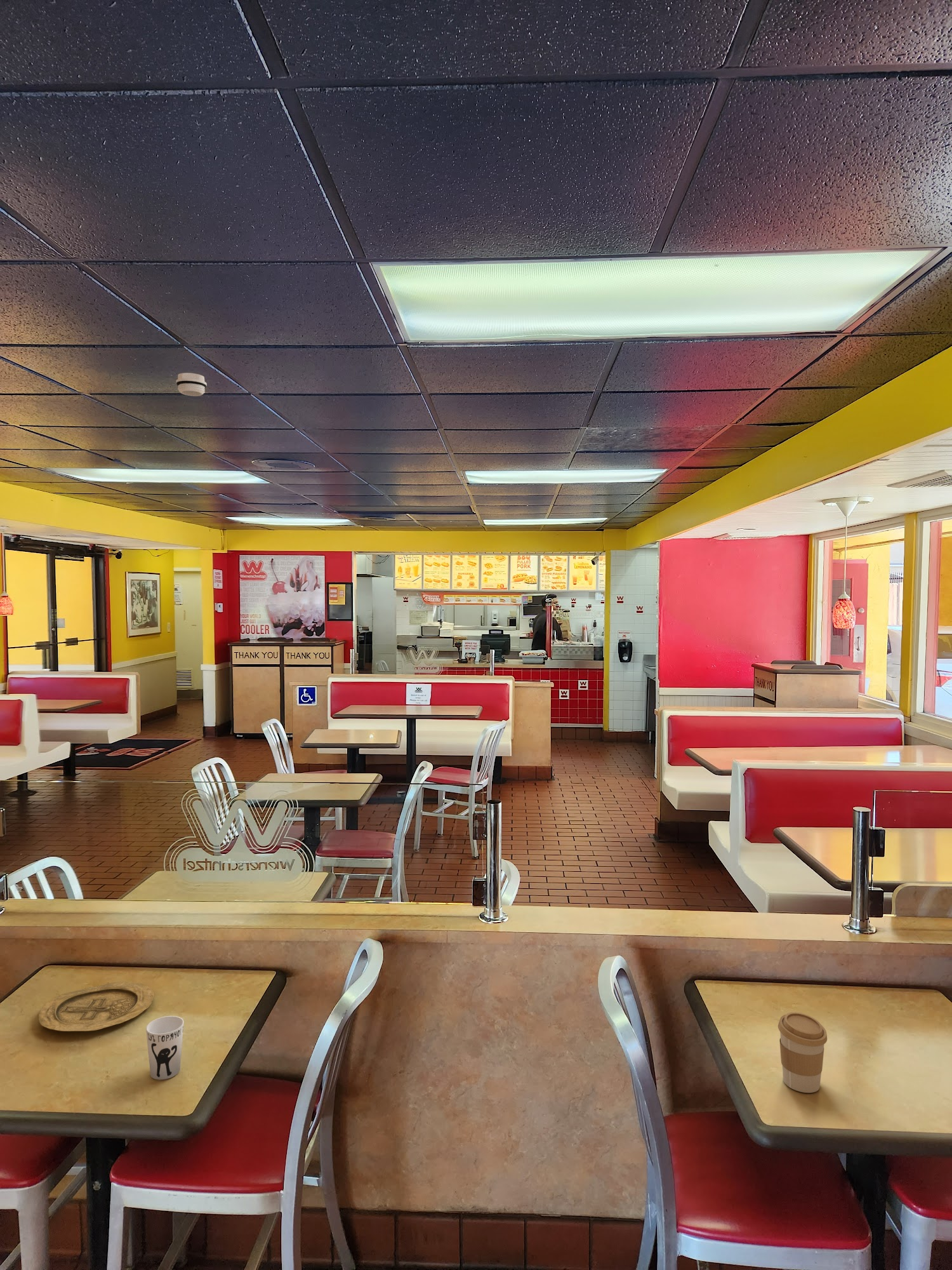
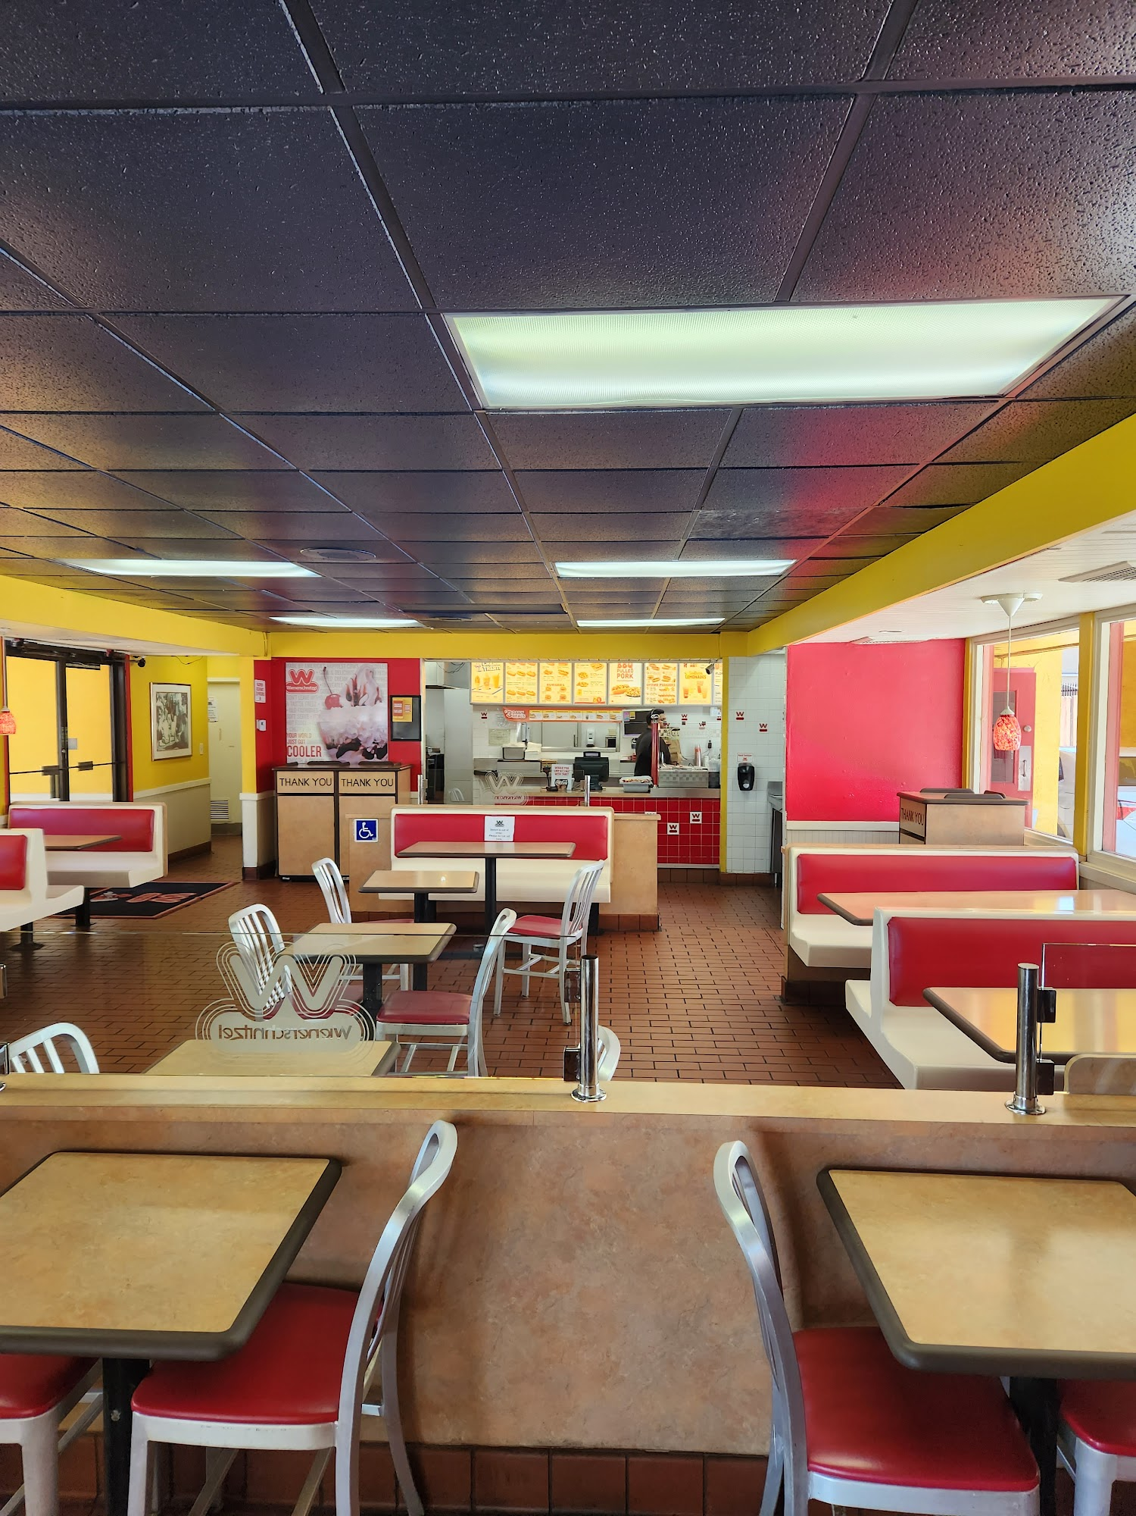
- coffee cup [777,1012,828,1093]
- smoke detector [175,372,208,397]
- cup [145,1015,185,1080]
- plate [37,981,154,1032]
